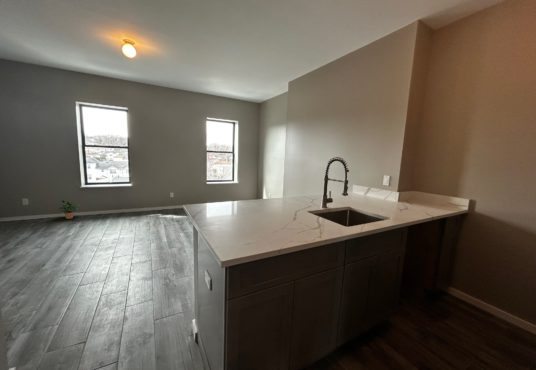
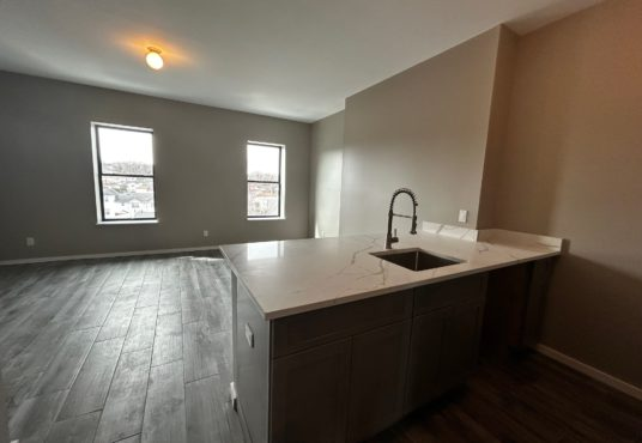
- potted plant [57,199,82,220]
